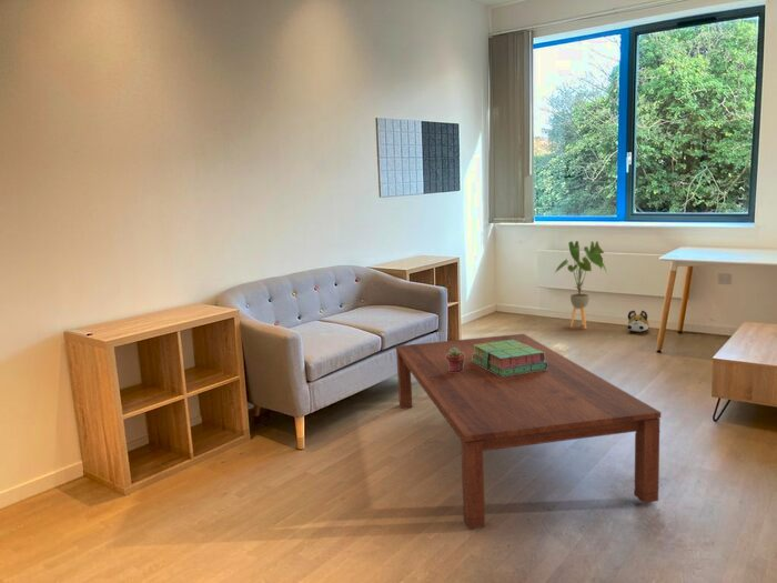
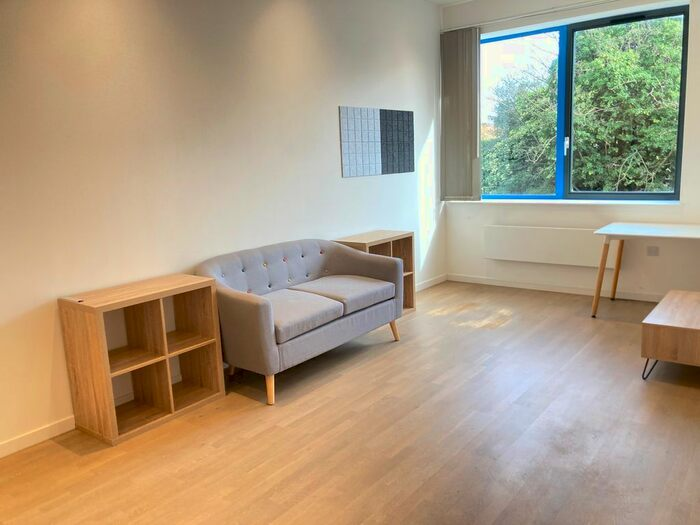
- potted succulent [446,348,464,372]
- plush toy [626,310,650,333]
- coffee table [395,333,662,530]
- house plant [554,240,608,330]
- stack of books [472,340,547,376]
